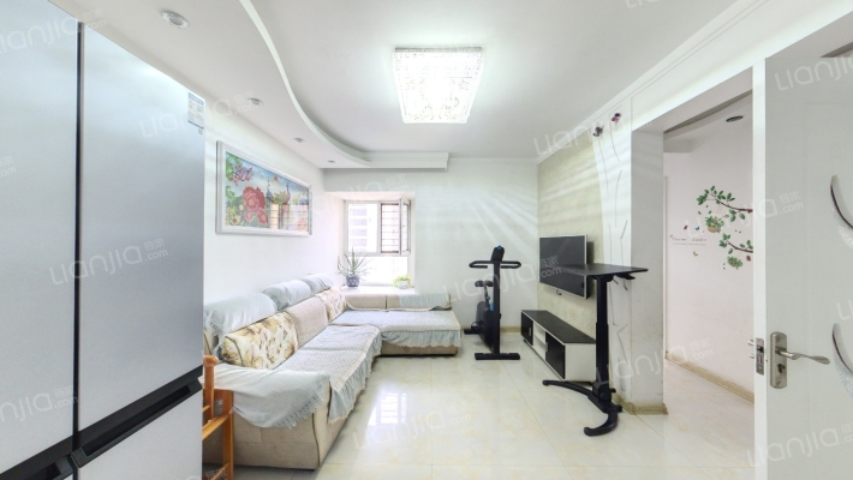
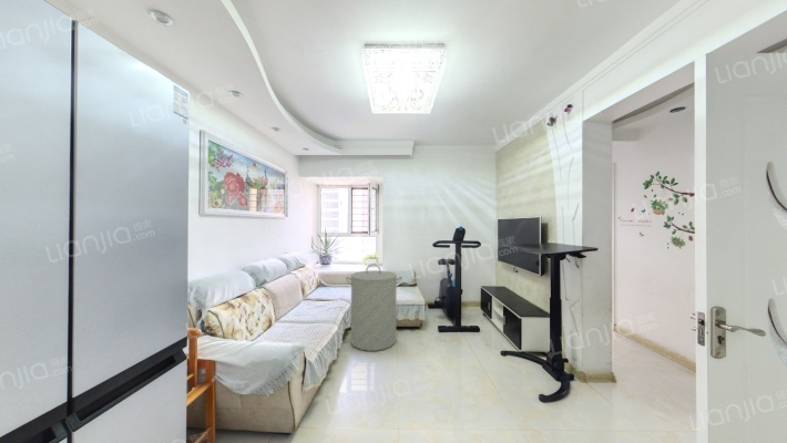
+ laundry hamper [345,262,403,352]
